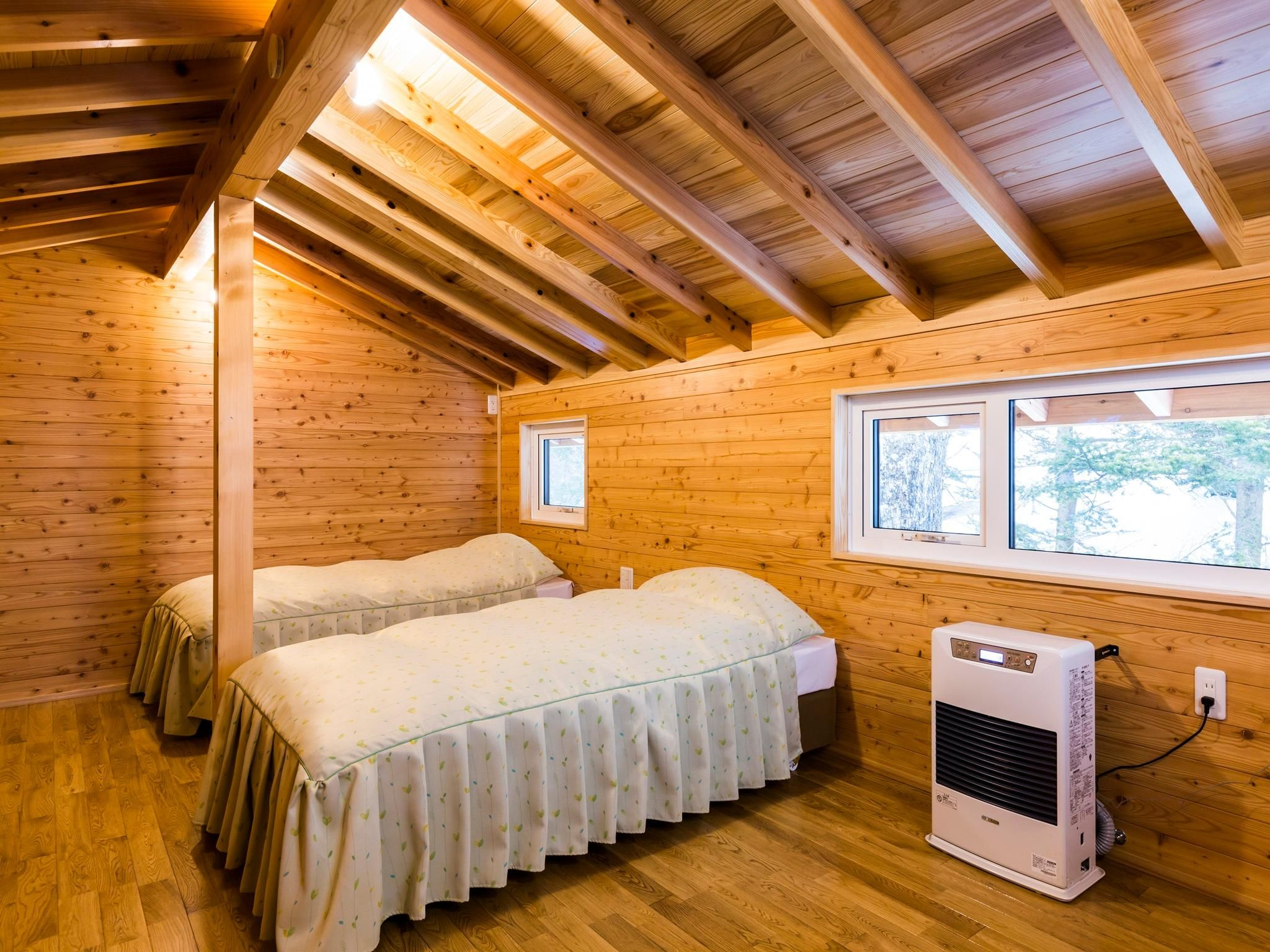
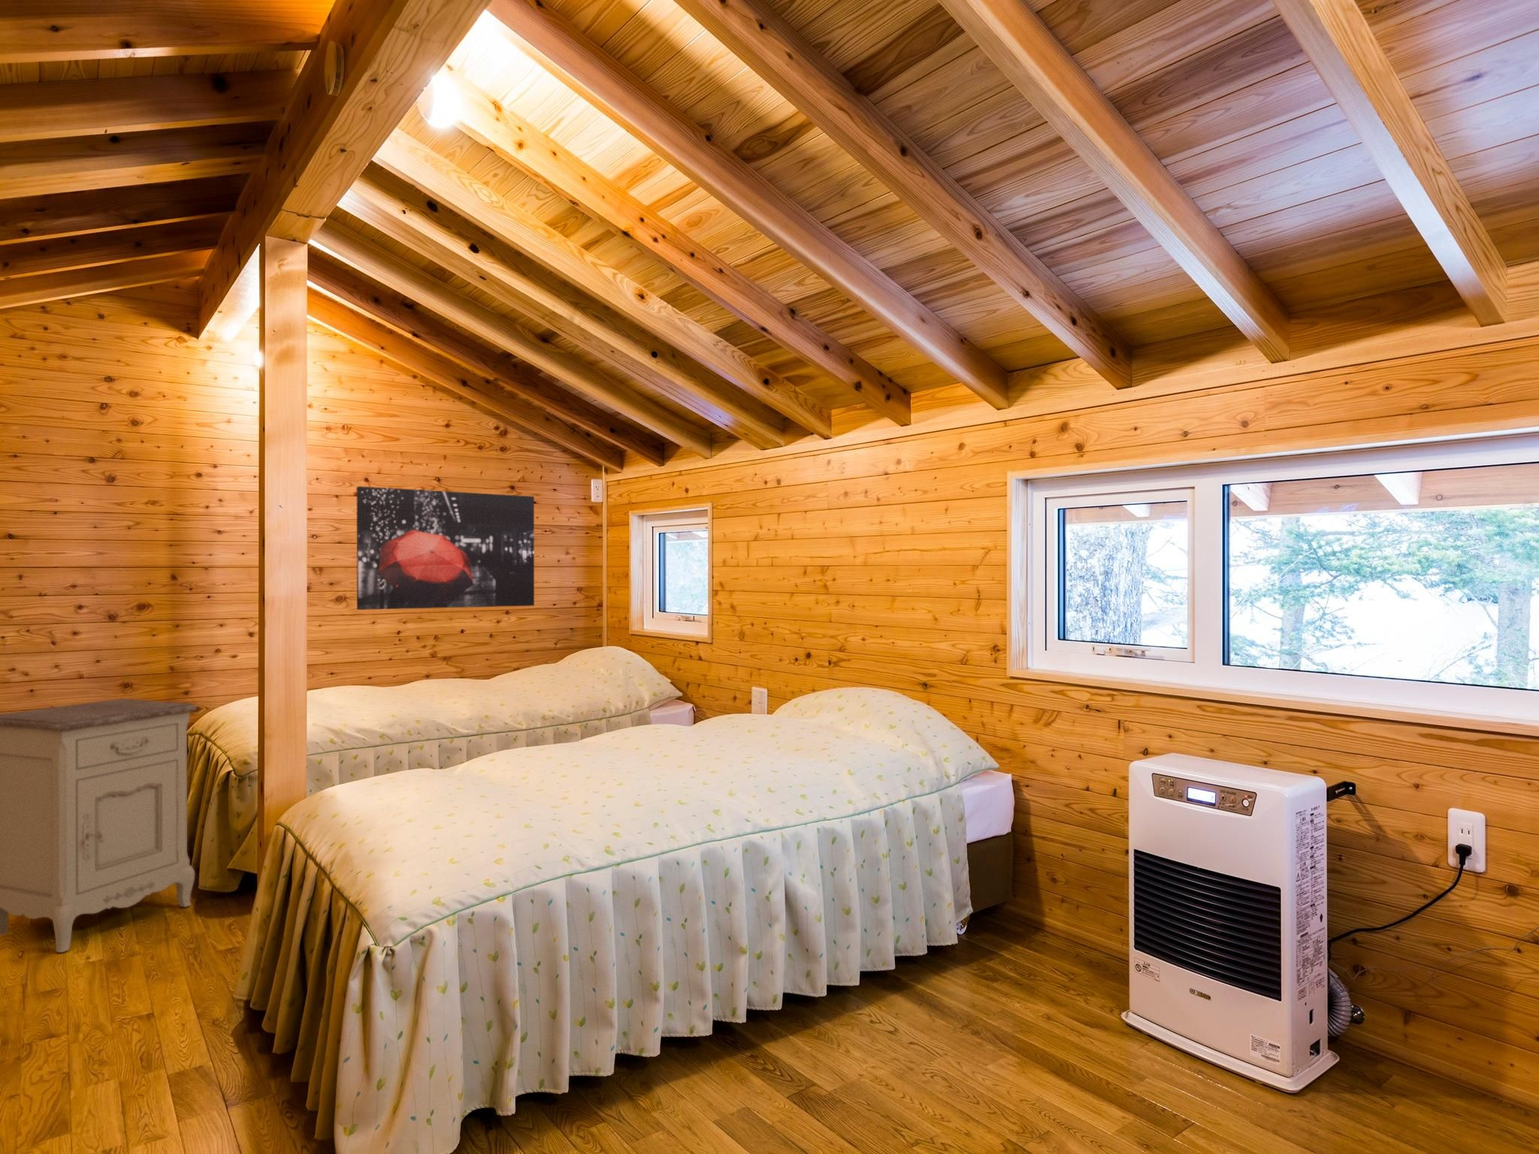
+ nightstand [0,698,198,954]
+ wall art [356,485,536,611]
